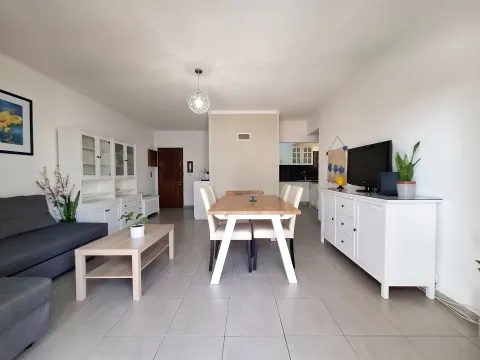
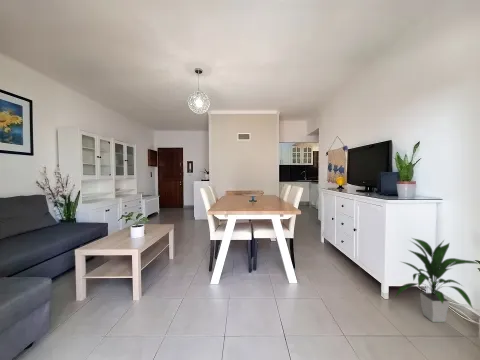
+ indoor plant [395,237,479,323]
